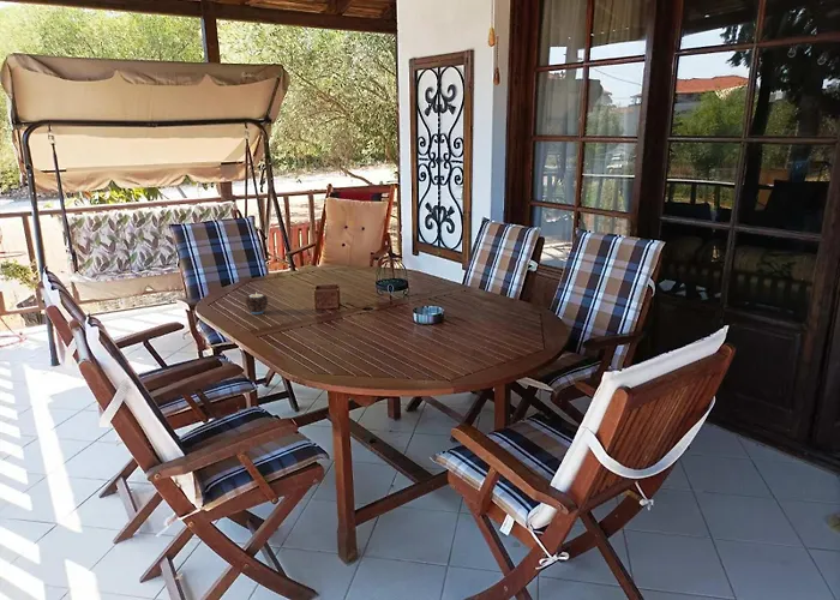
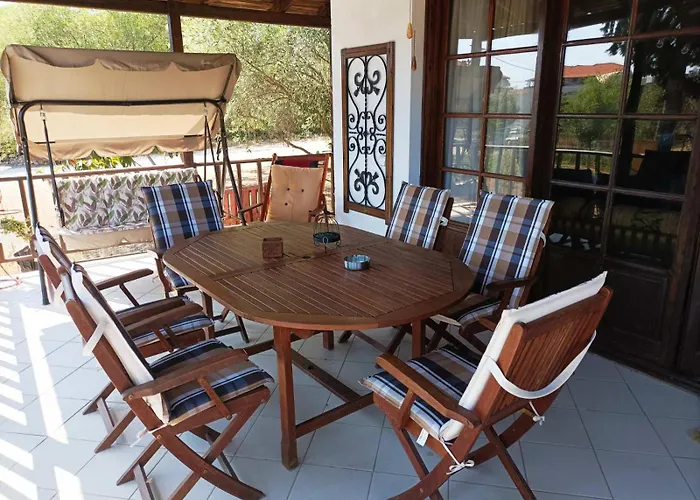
- candle [244,290,269,316]
